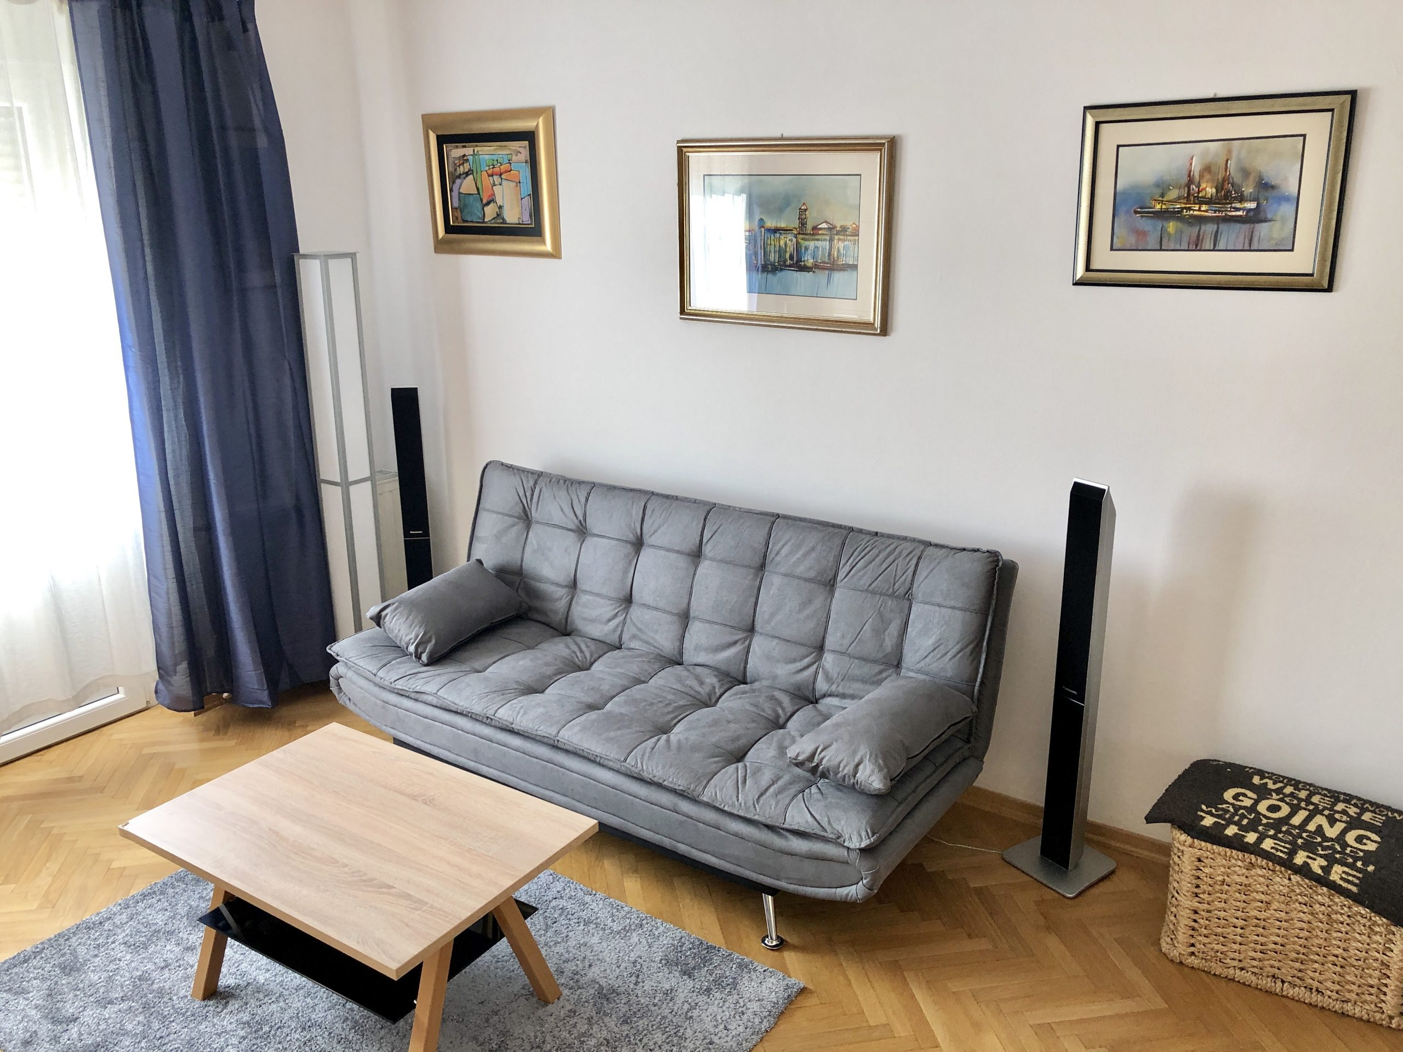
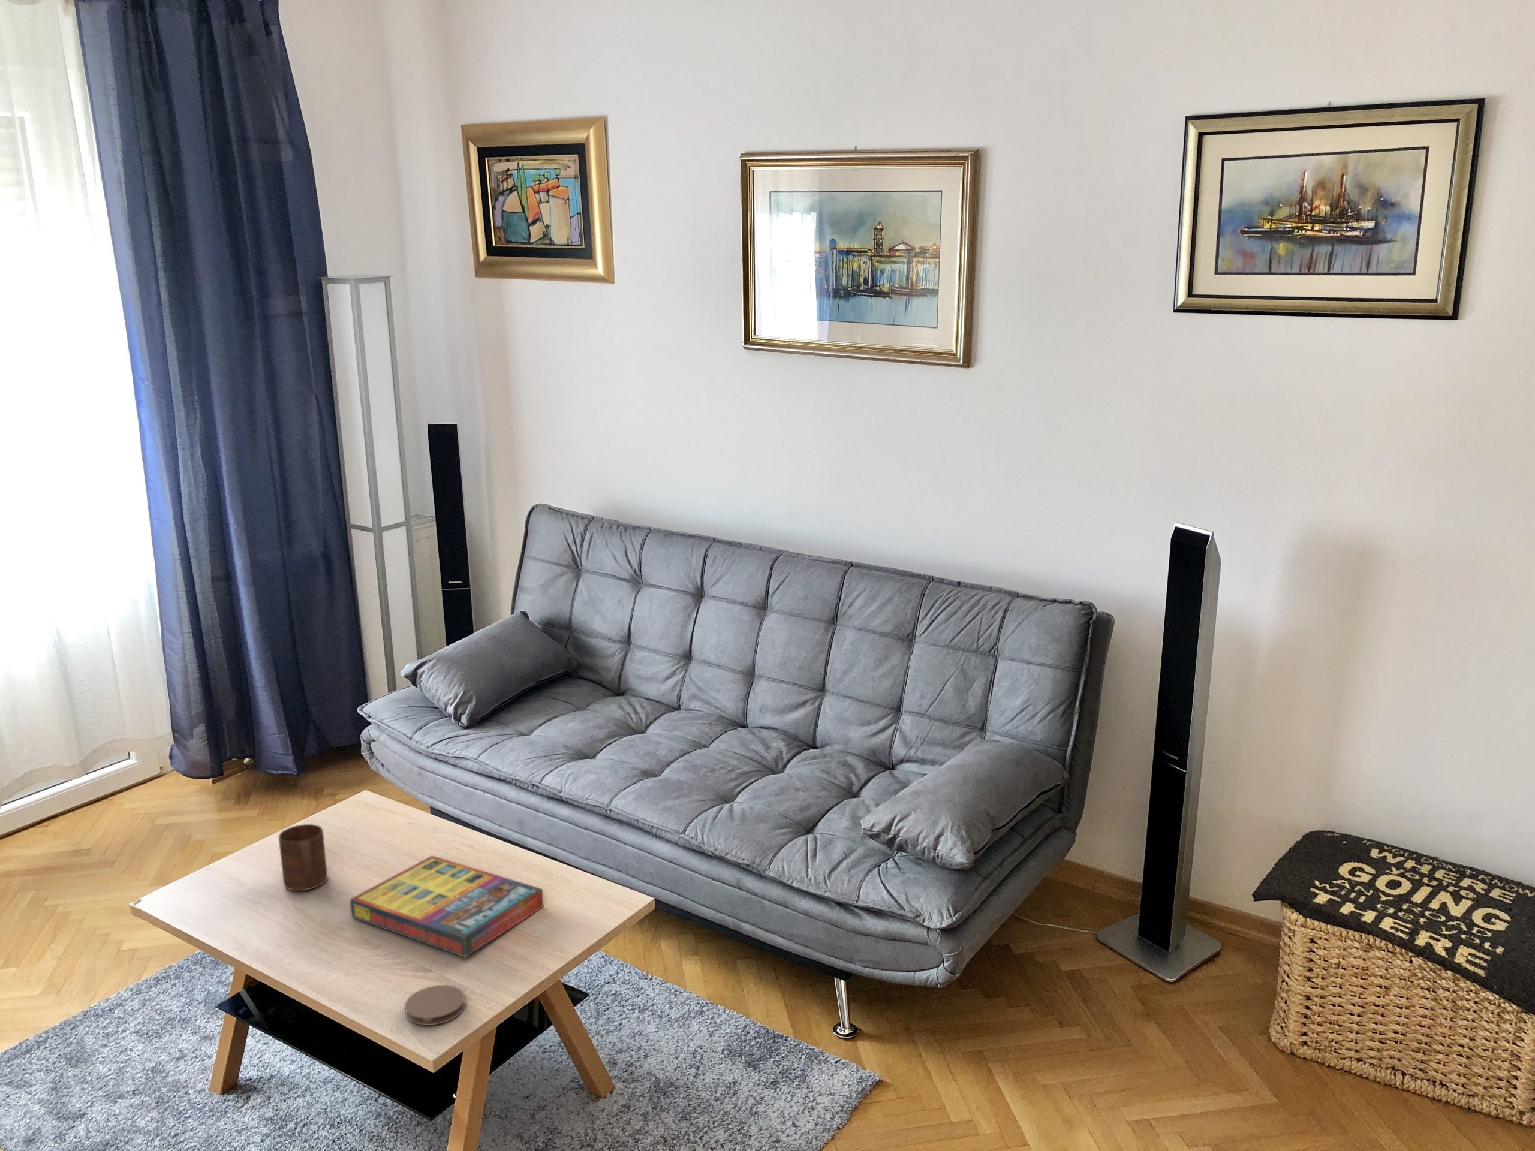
+ coaster [404,984,465,1025]
+ game compilation box [349,855,544,958]
+ cup [278,823,328,891]
